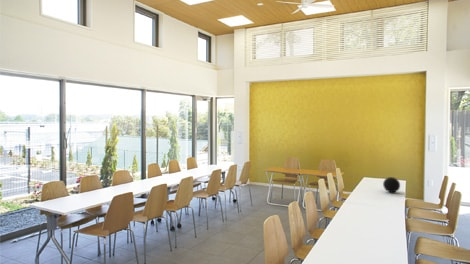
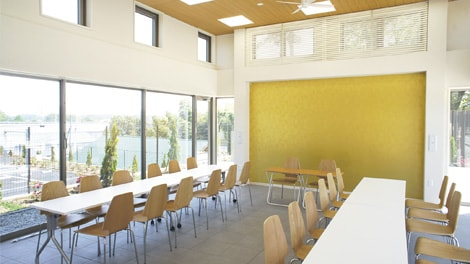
- decorative orb [382,176,401,194]
